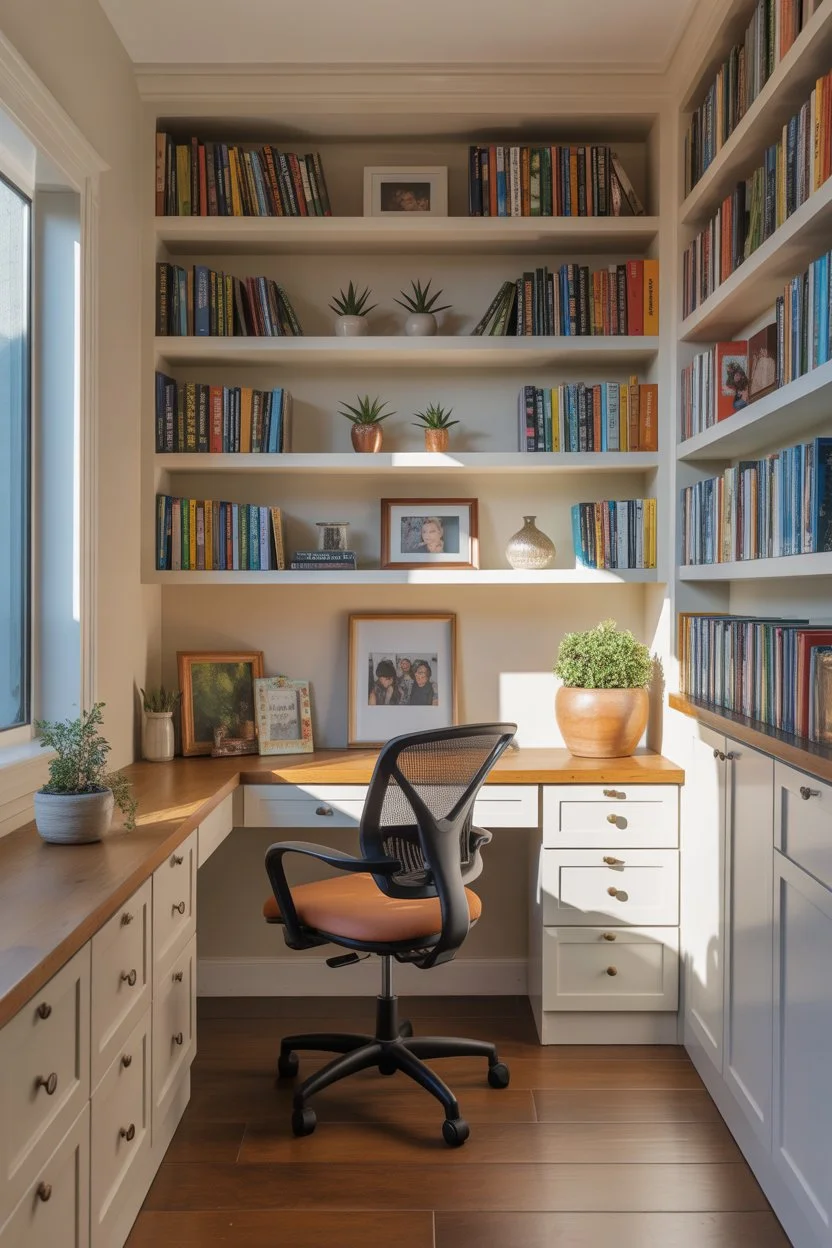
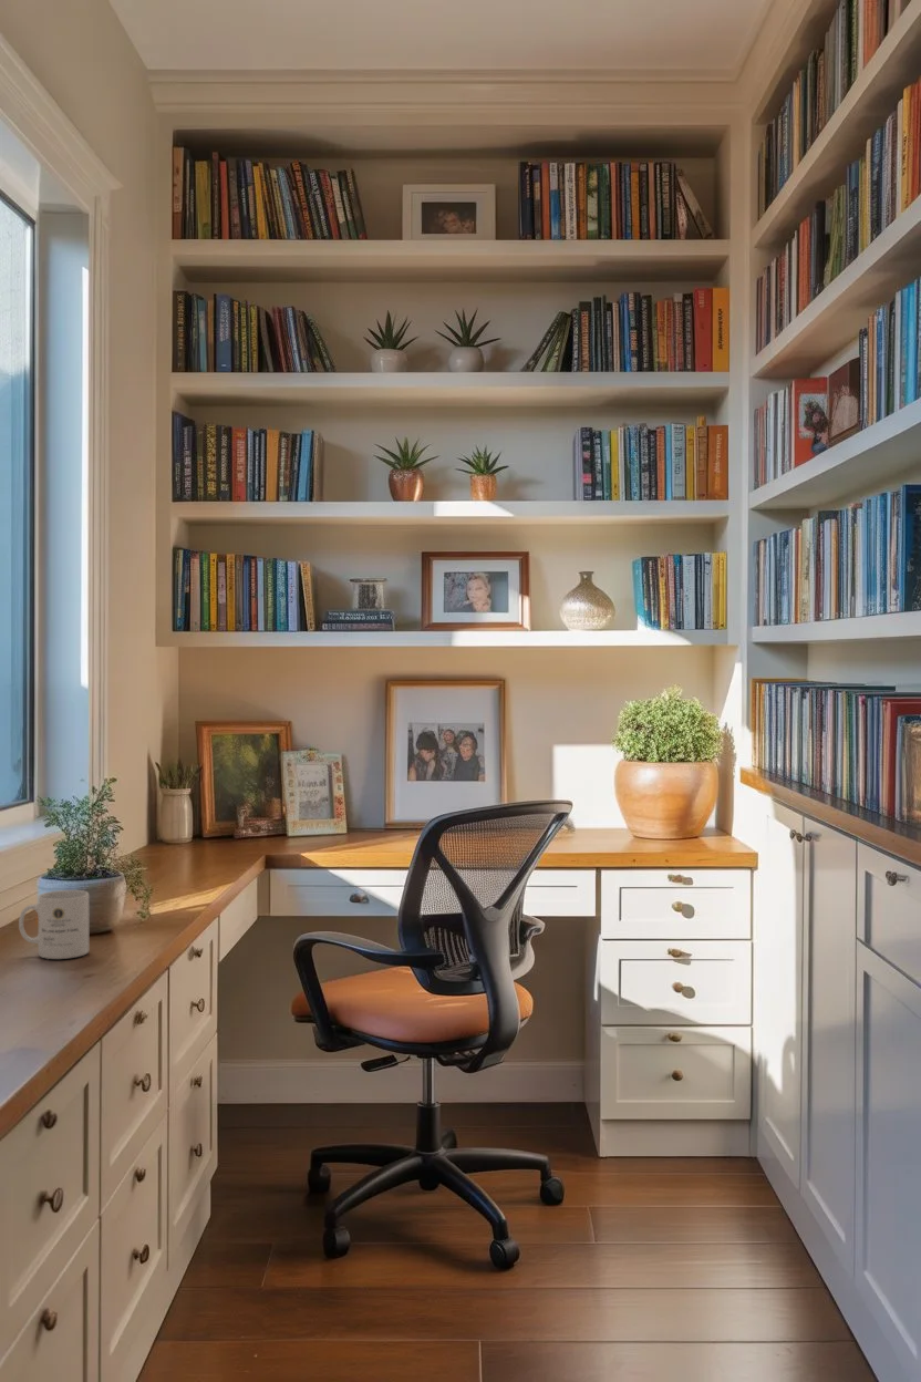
+ mug [18,889,90,960]
